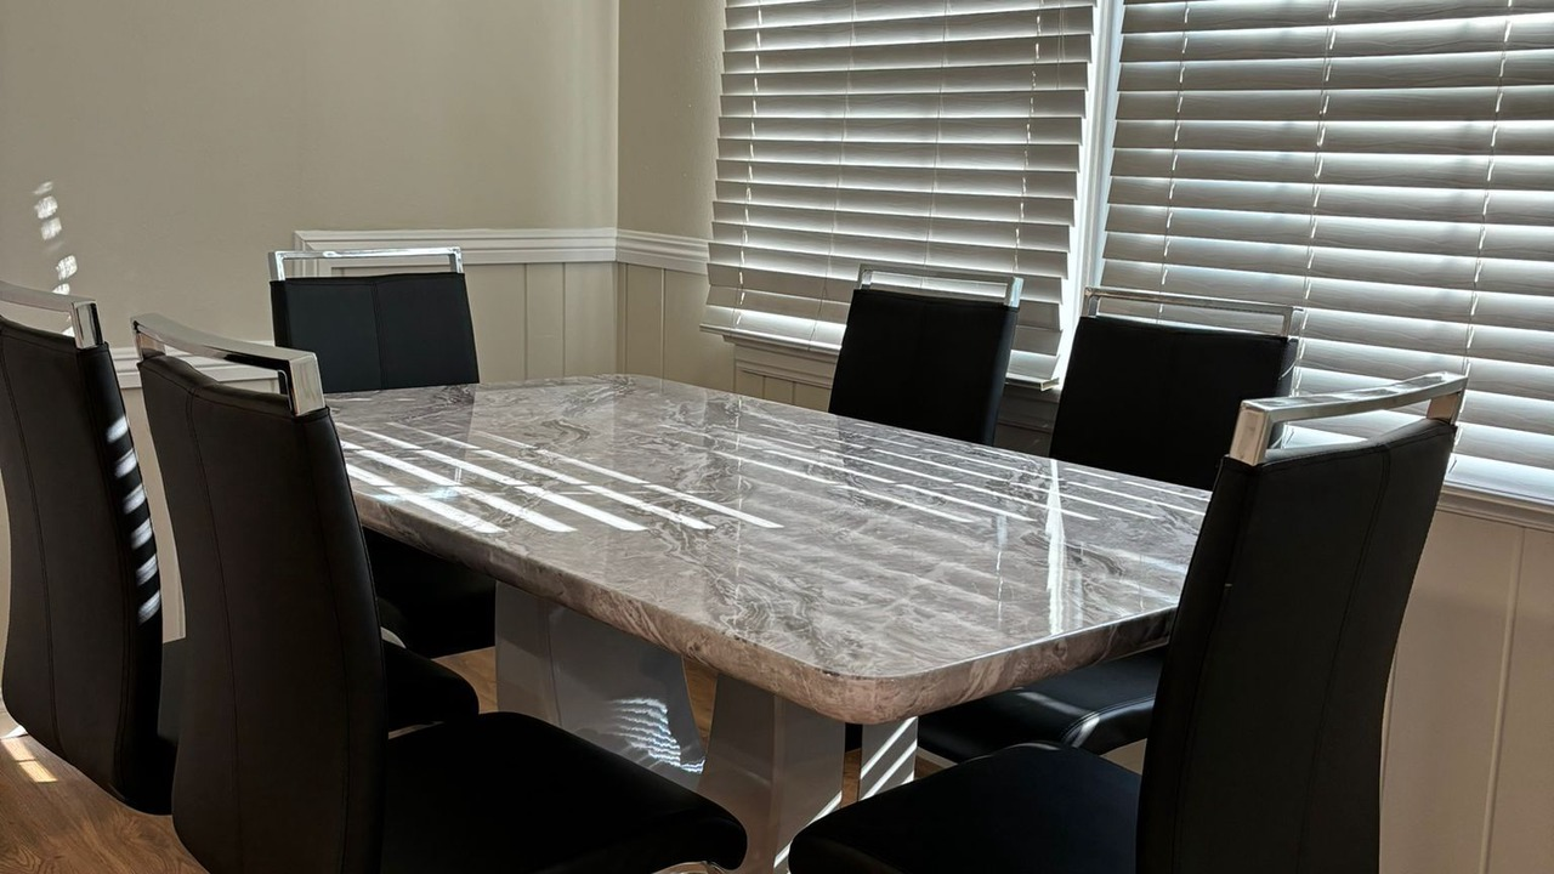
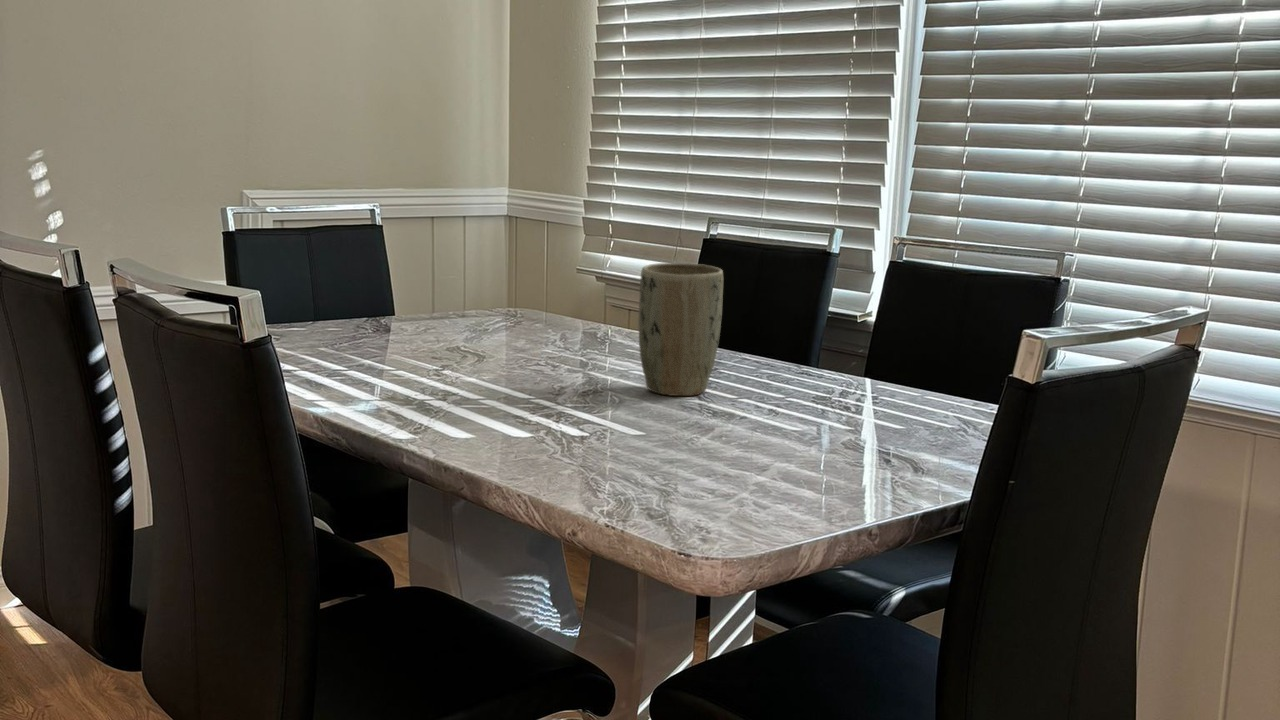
+ plant pot [637,262,724,397]
